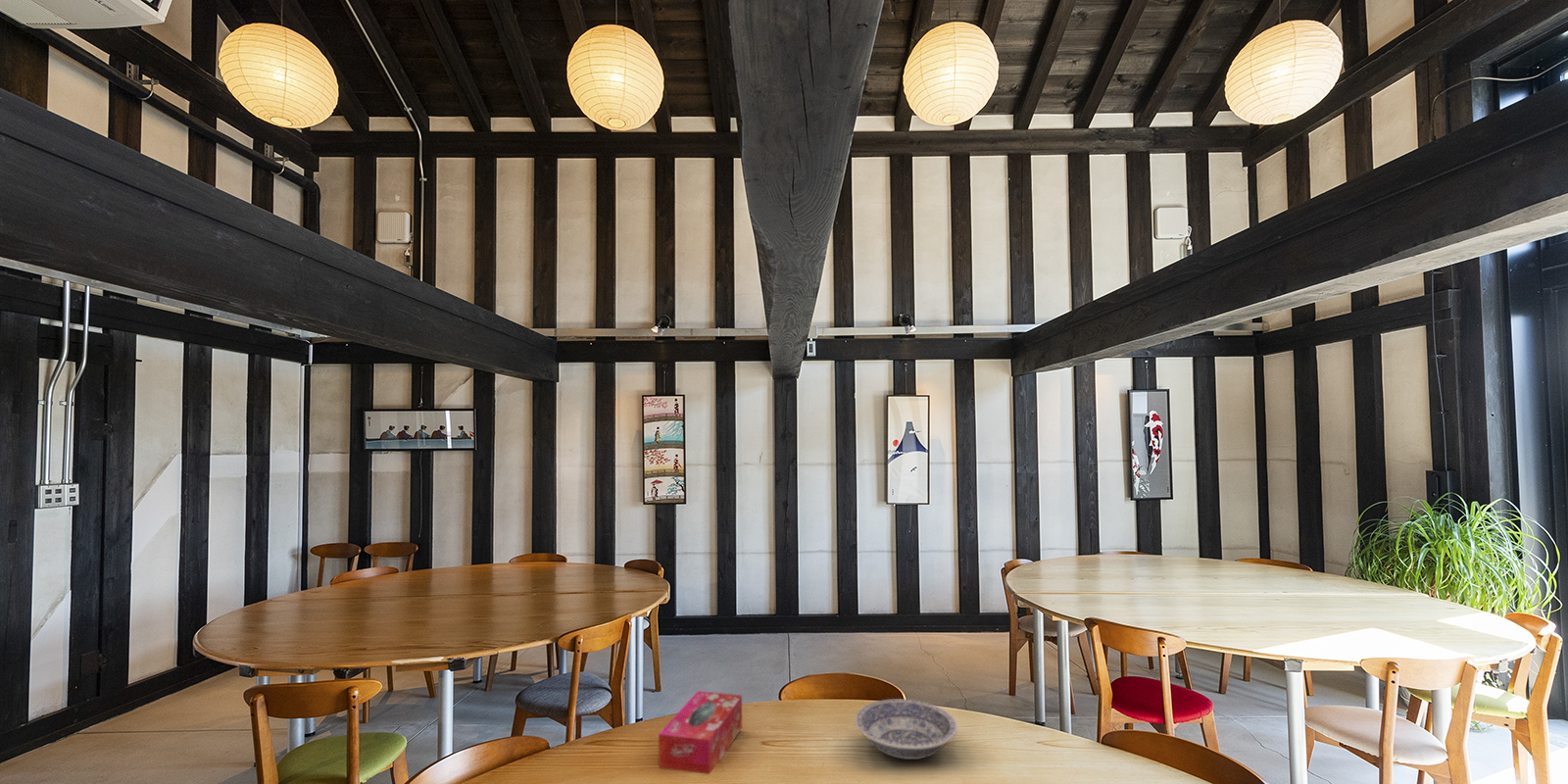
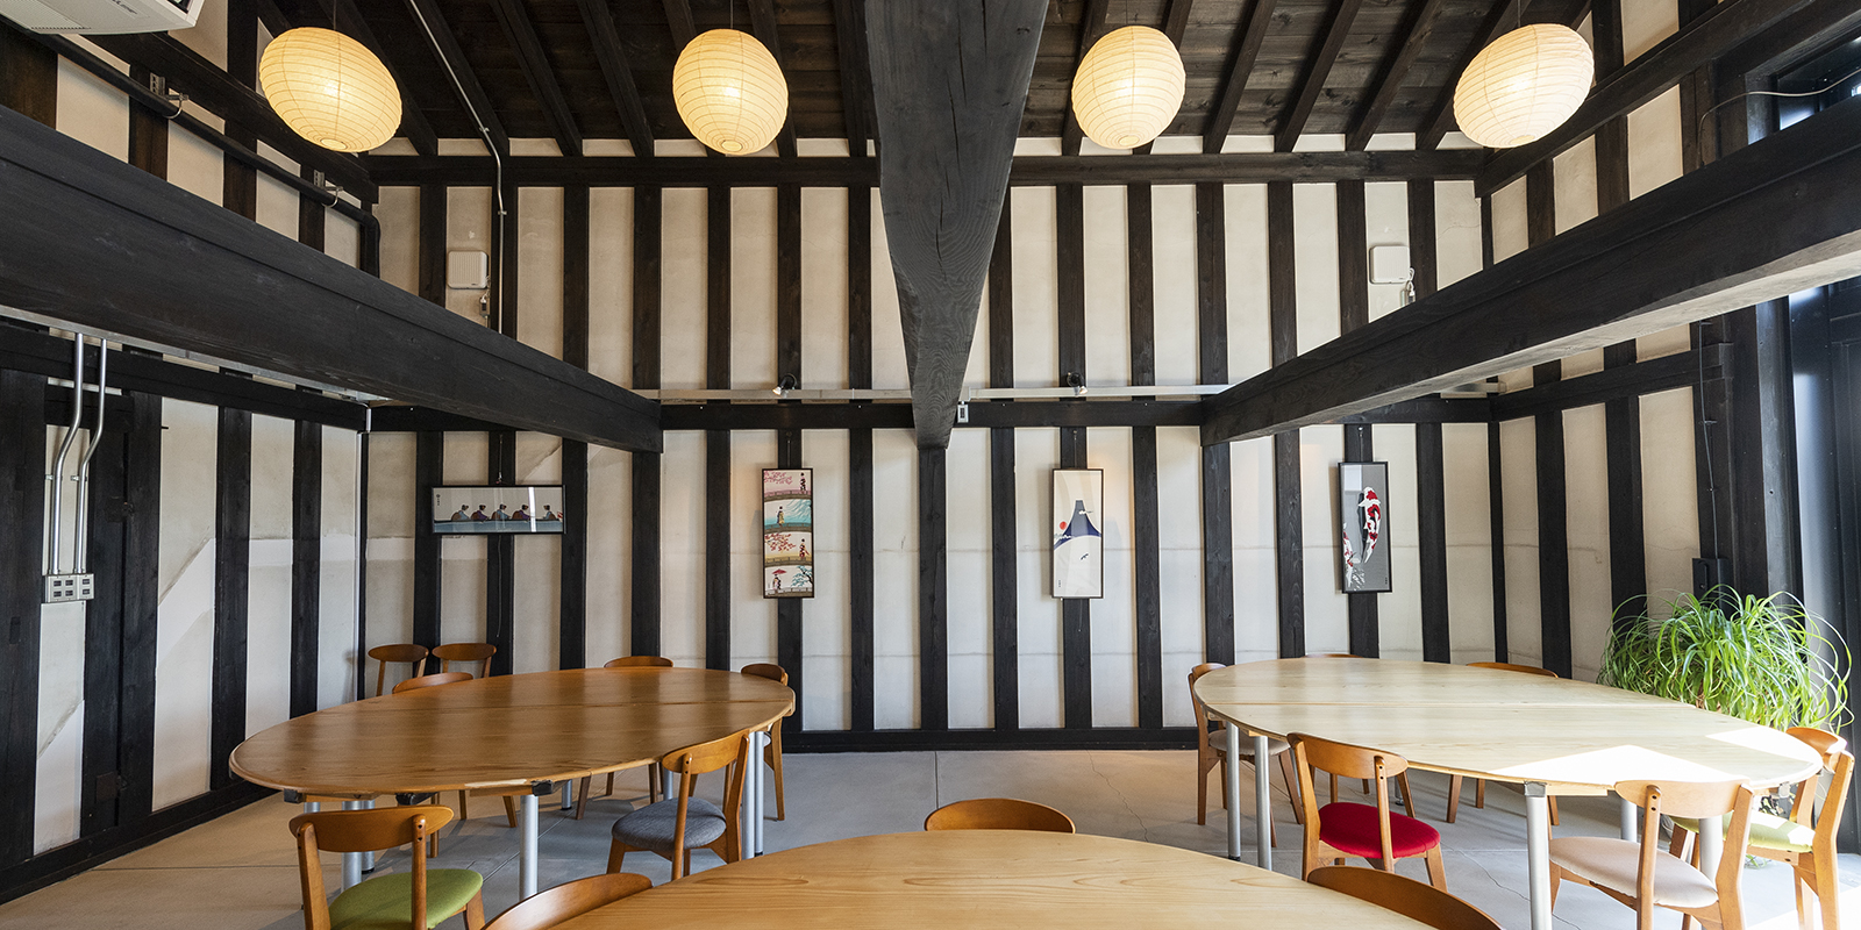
- tissue box [658,690,743,775]
- bowl [854,698,958,760]
